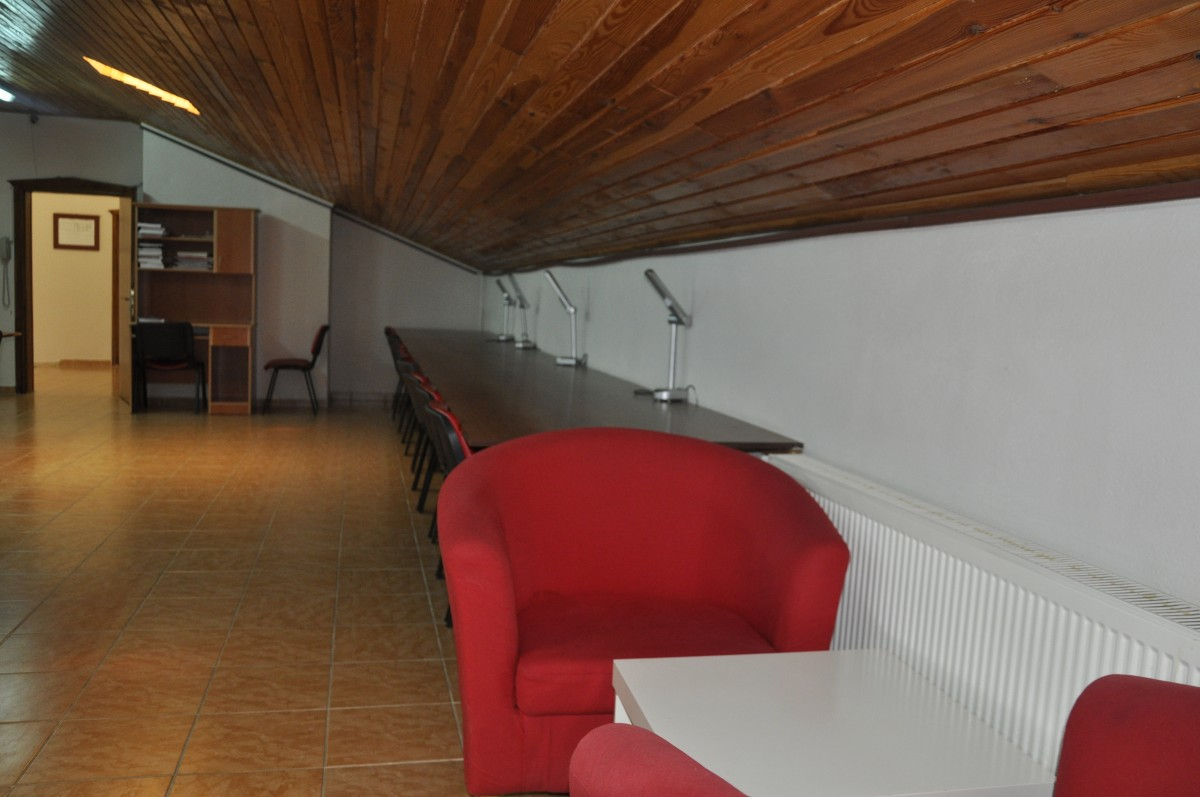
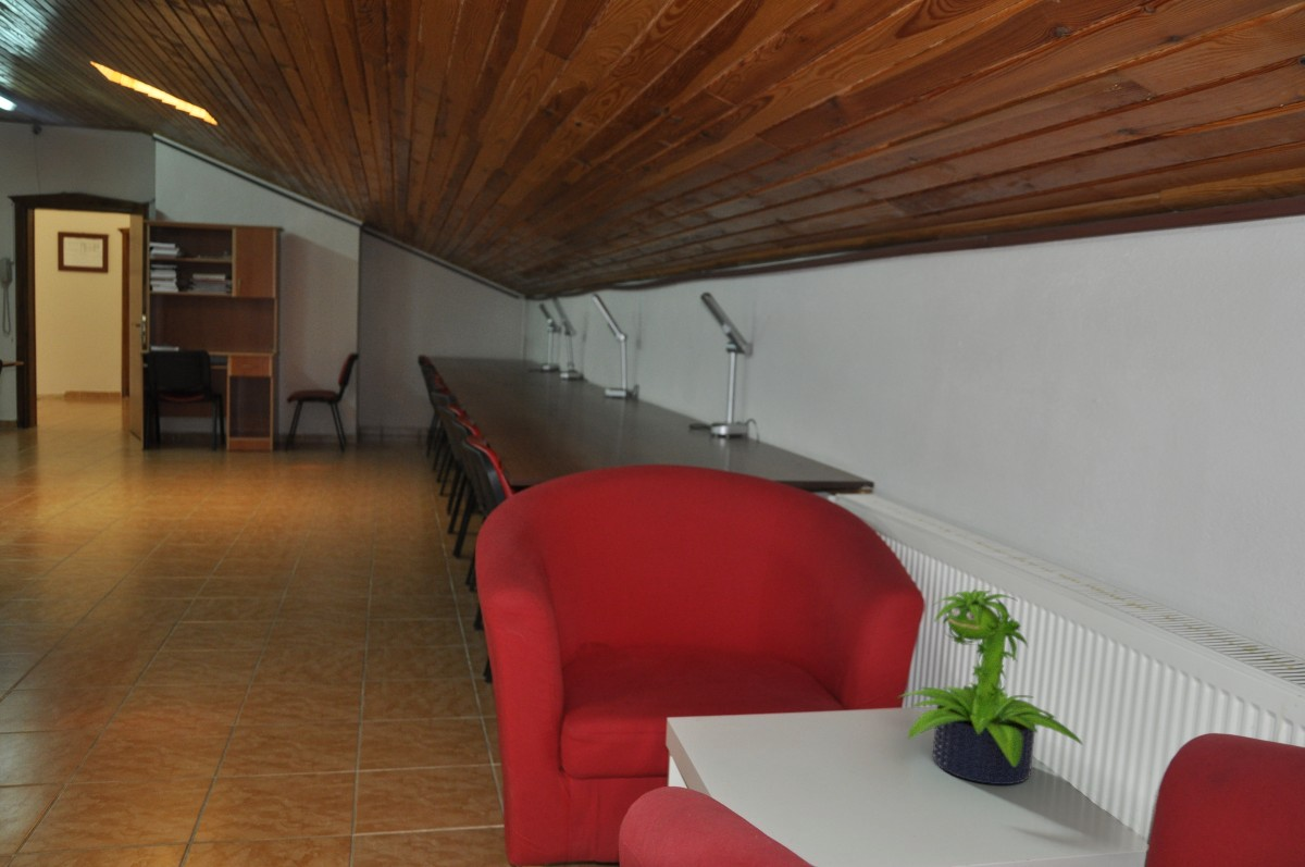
+ potted plant [896,587,1083,785]
